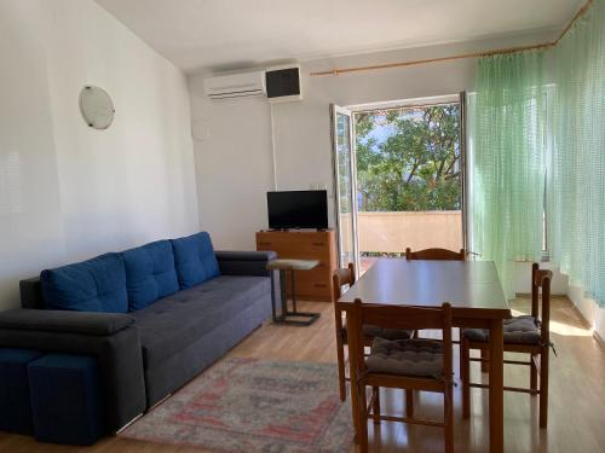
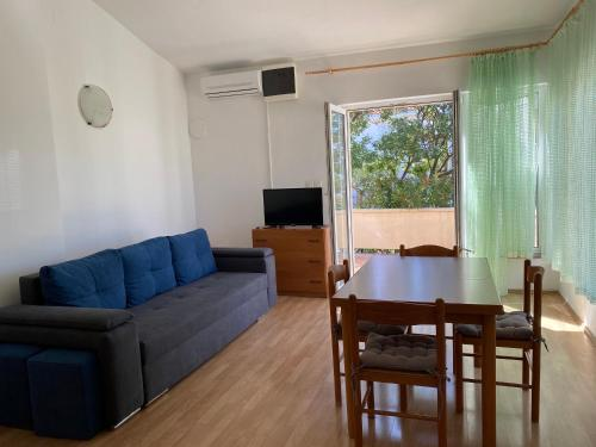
- rug [116,355,373,453]
- side table [265,259,322,326]
